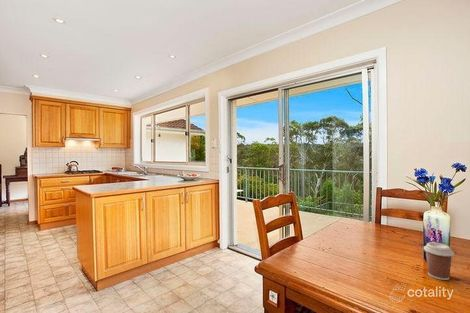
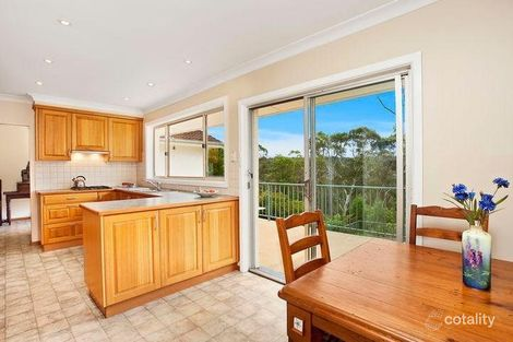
- coffee cup [423,241,455,281]
